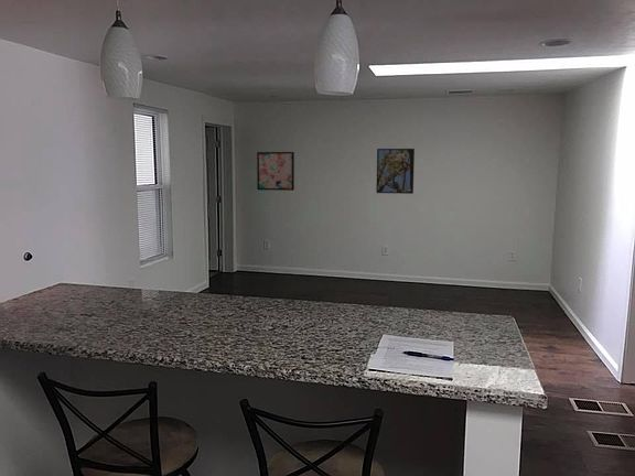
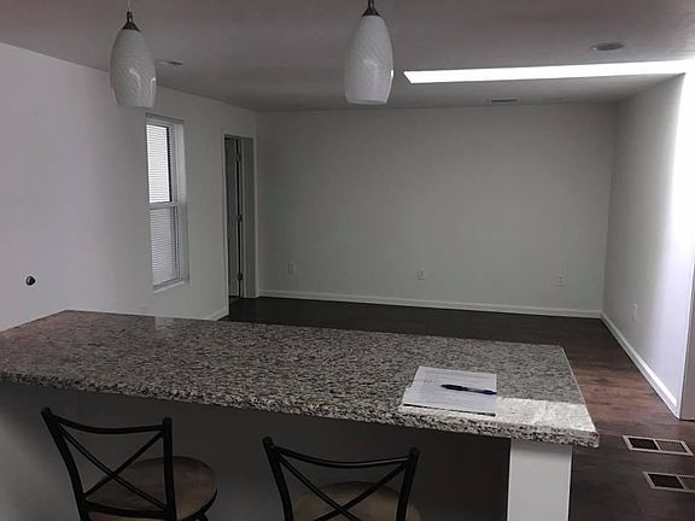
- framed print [376,148,416,195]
- wall art [256,151,295,192]
